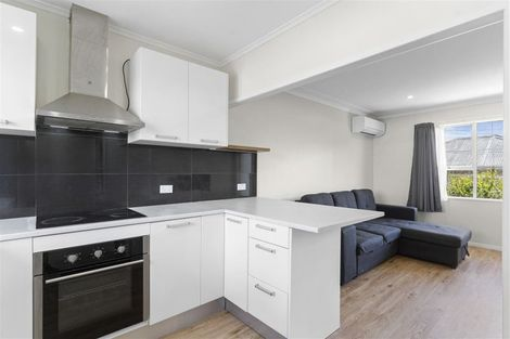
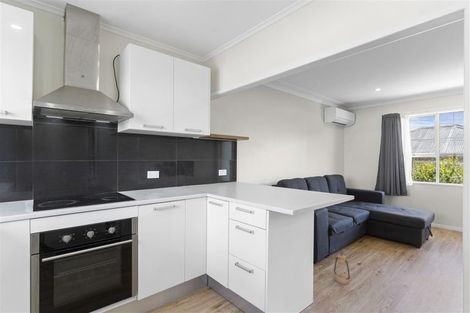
+ lantern [333,251,351,285]
